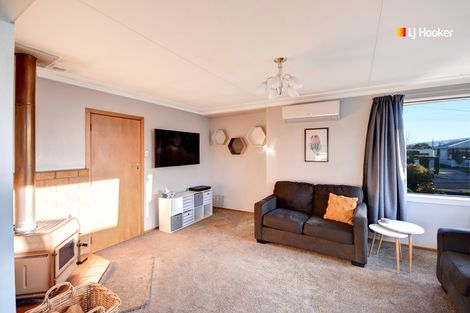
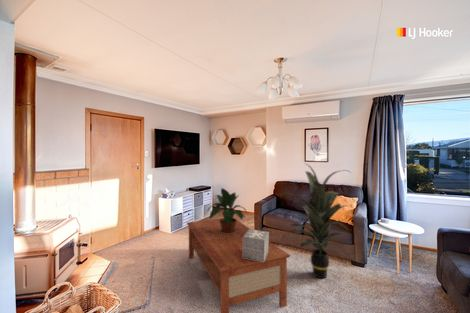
+ potted plant [206,187,248,234]
+ decorative box [243,228,270,262]
+ indoor plant [280,163,352,279]
+ coffee table [186,217,291,313]
